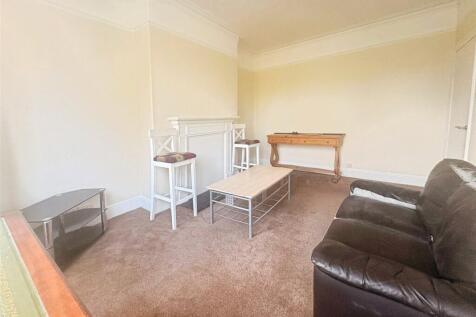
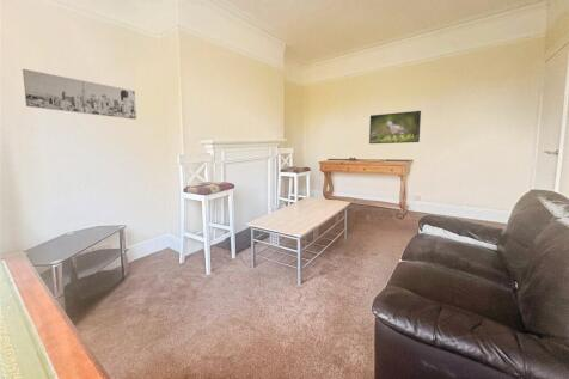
+ wall art [22,68,137,121]
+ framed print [368,110,422,145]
